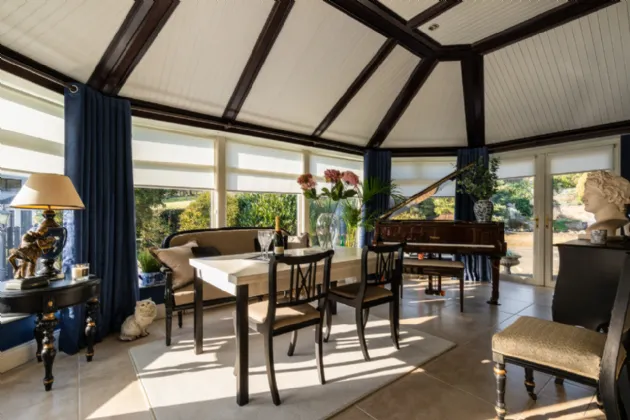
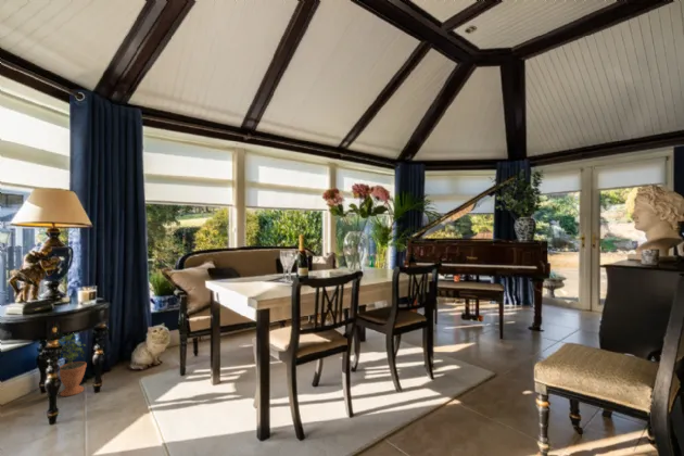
+ potted plant [58,333,88,397]
